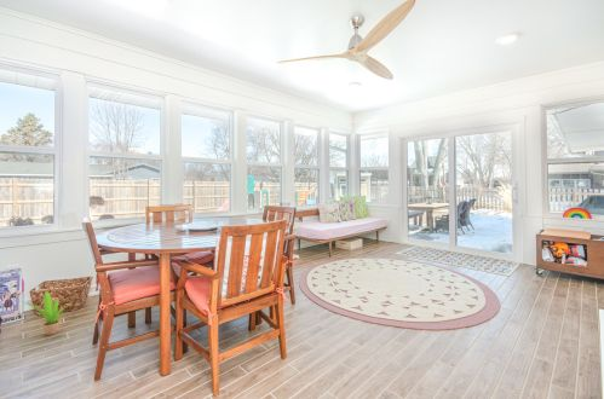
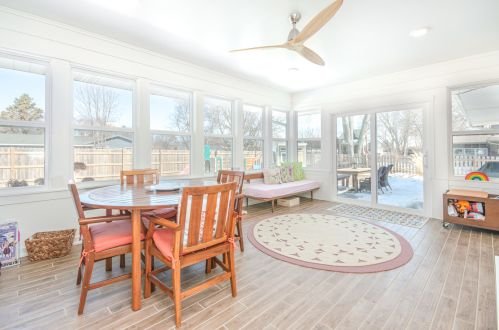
- potted plant [24,290,74,336]
